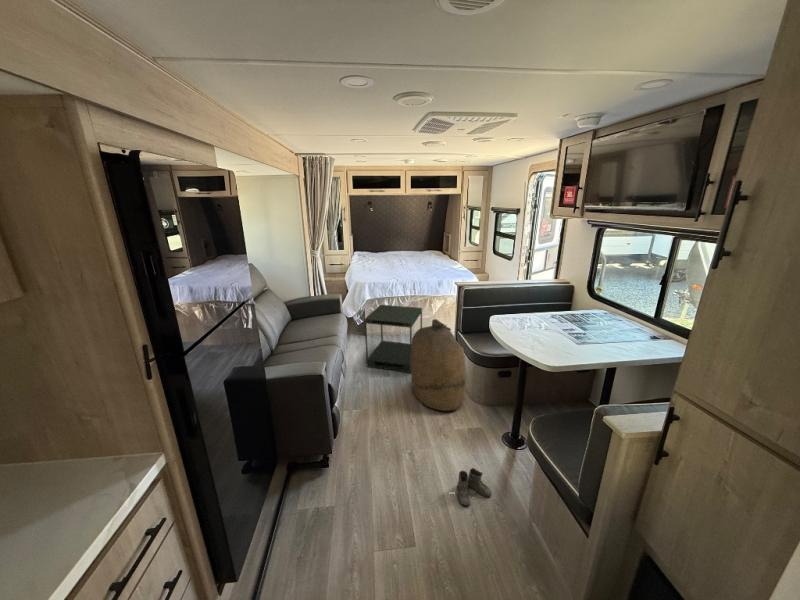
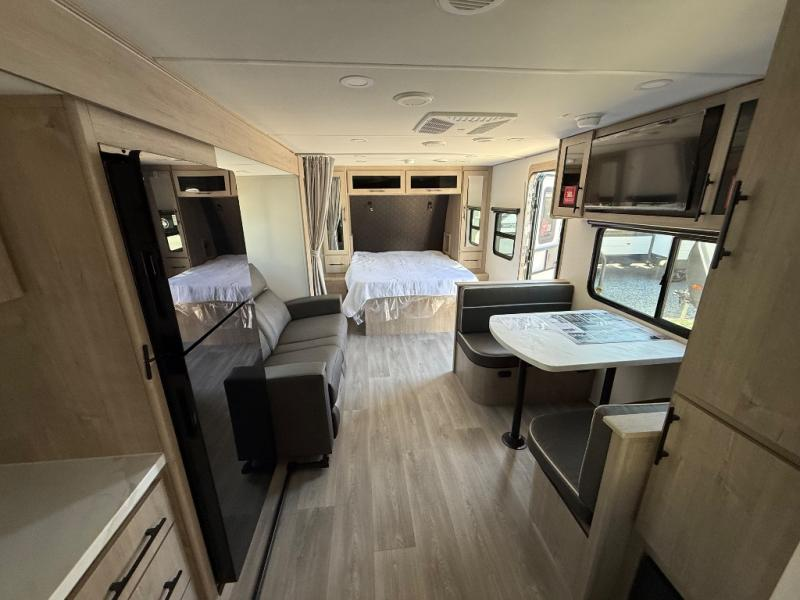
- side table [363,304,423,374]
- bag [410,318,467,412]
- boots [456,467,492,508]
